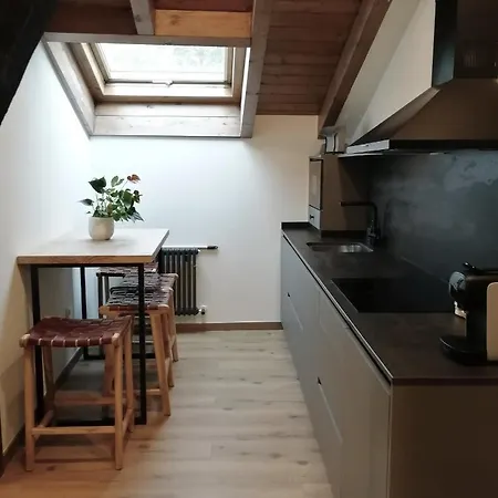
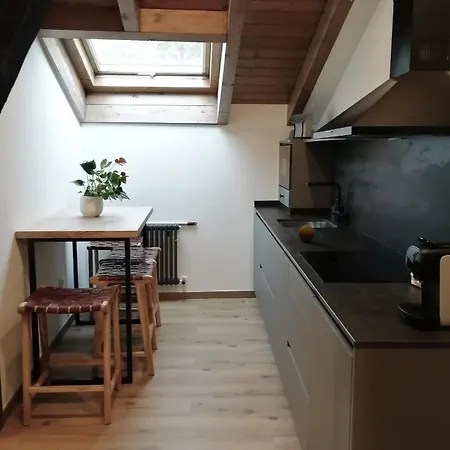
+ fruit [298,224,316,242]
